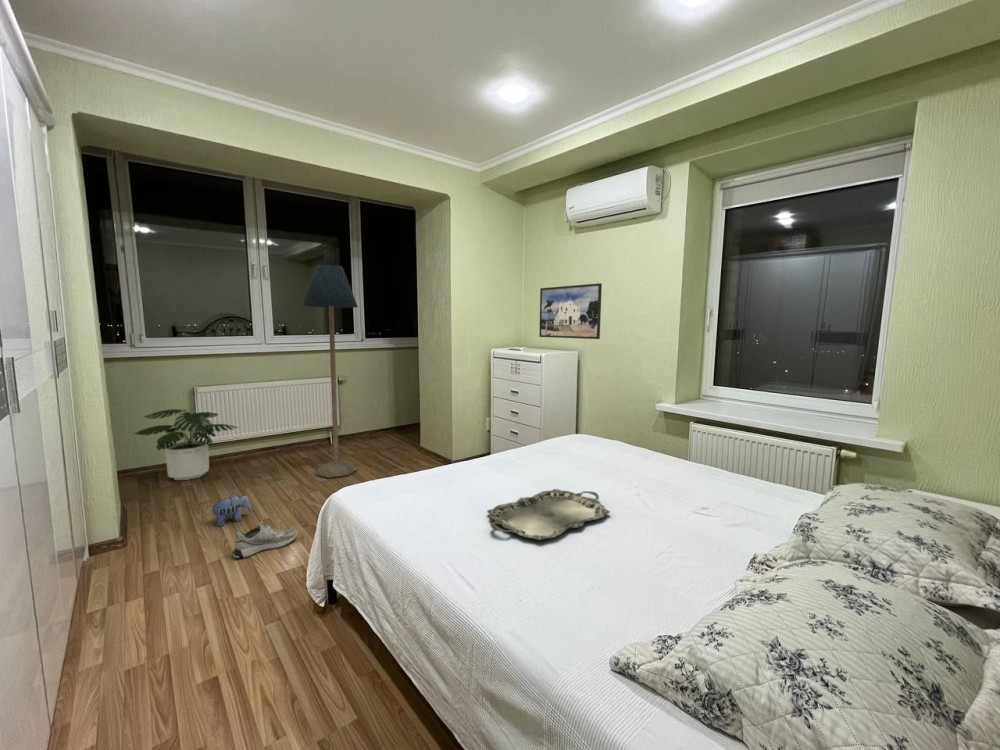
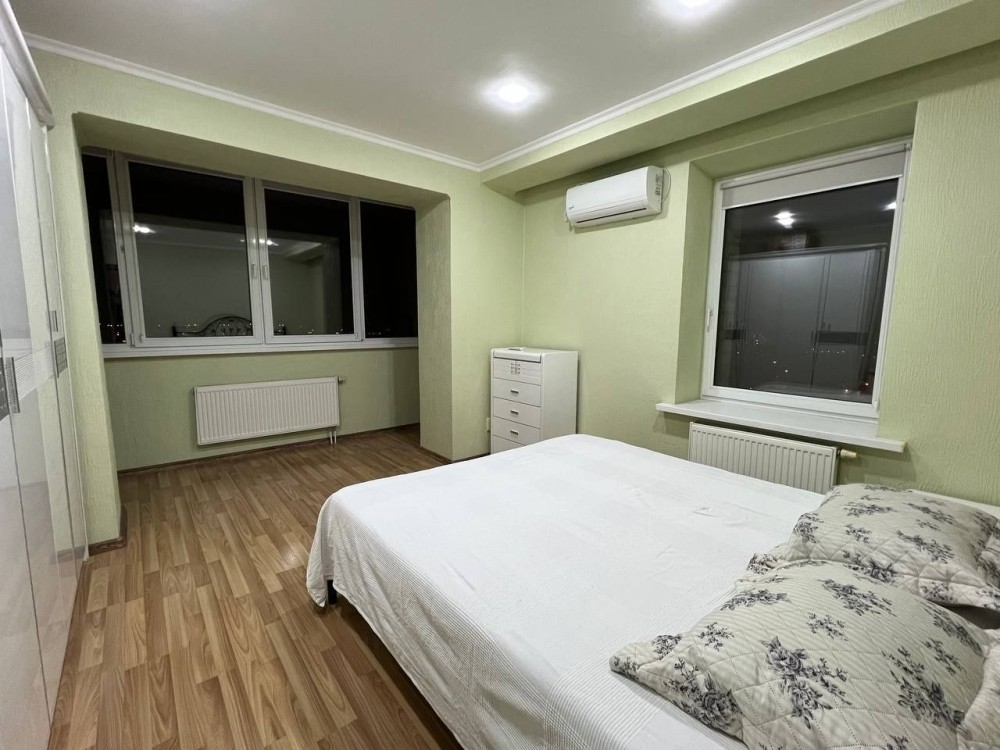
- serving tray [486,488,611,542]
- plush toy [210,493,253,527]
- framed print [538,282,603,340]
- floor lamp [302,264,359,479]
- sneaker [231,520,299,559]
- potted plant [133,408,240,481]
